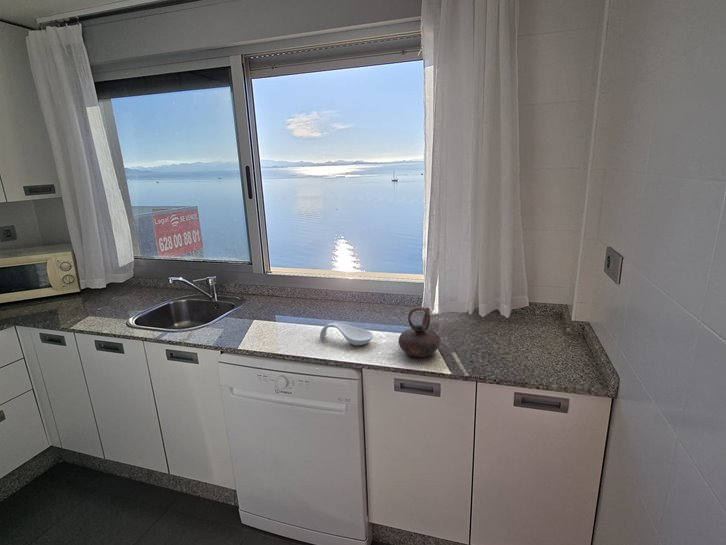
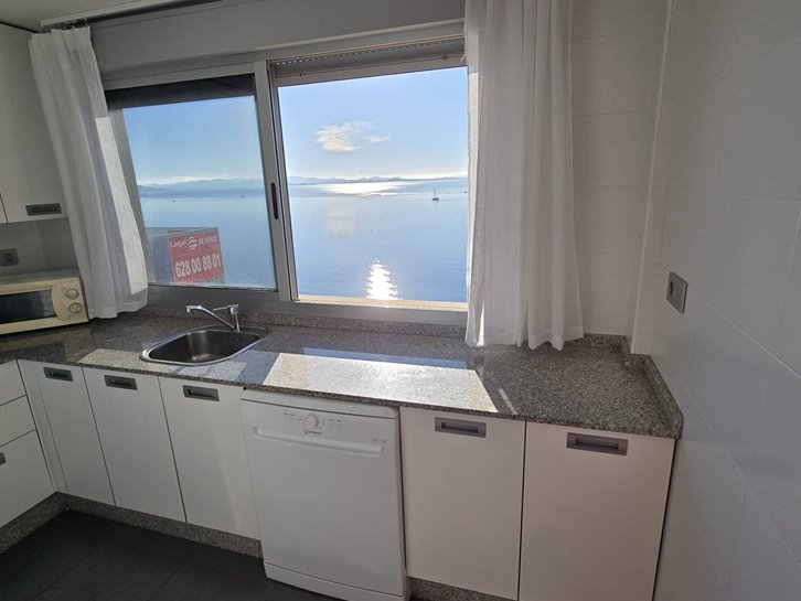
- teapot [397,306,442,358]
- spoon rest [319,321,374,346]
